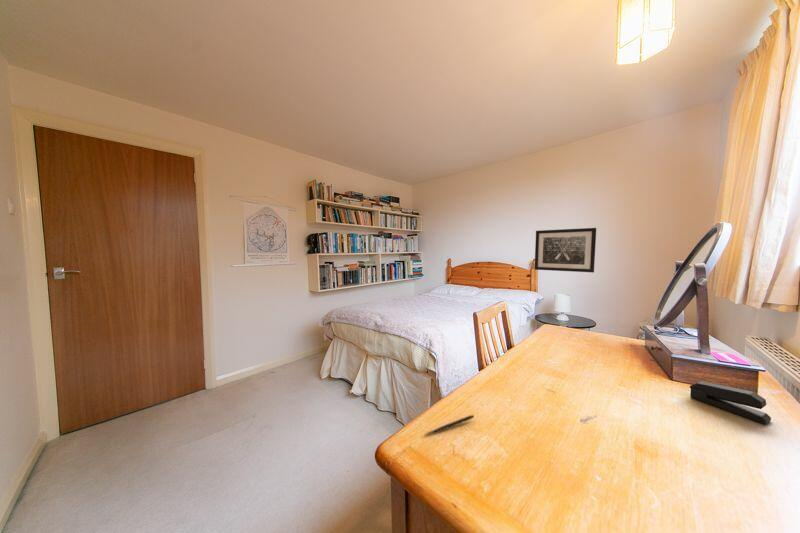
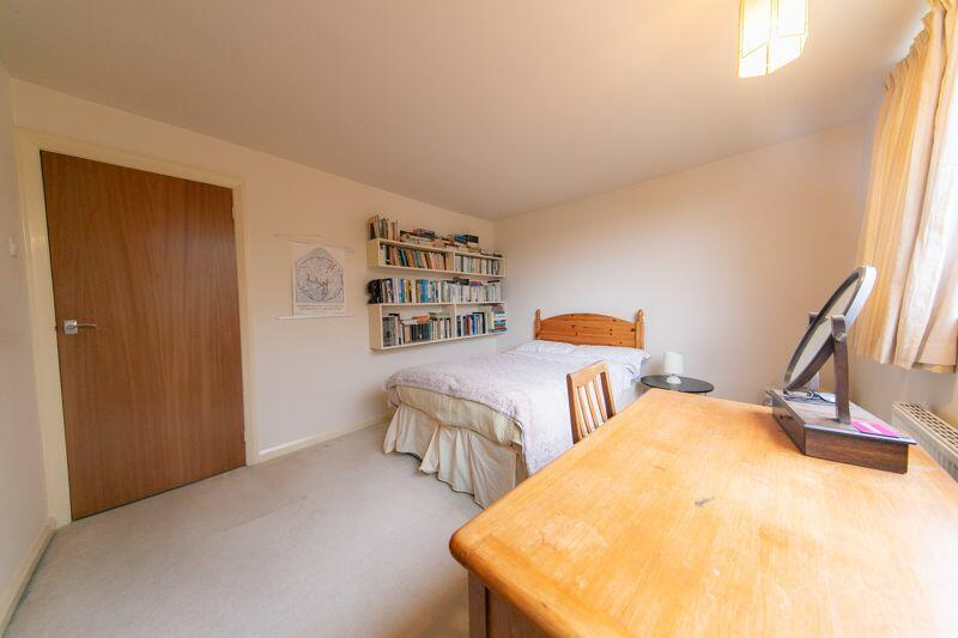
- wall art [534,227,597,274]
- pen [424,414,475,436]
- stapler [689,380,772,425]
